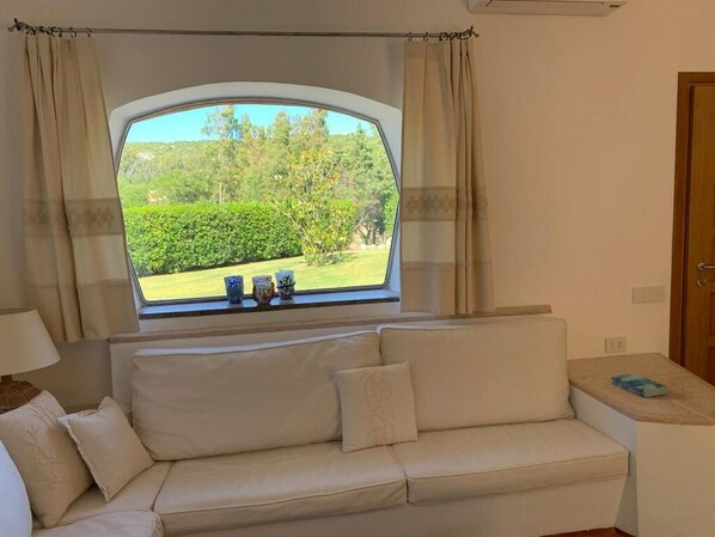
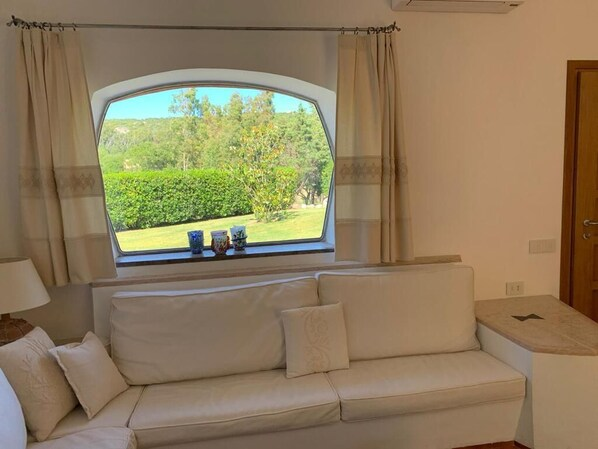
- book [611,372,668,398]
